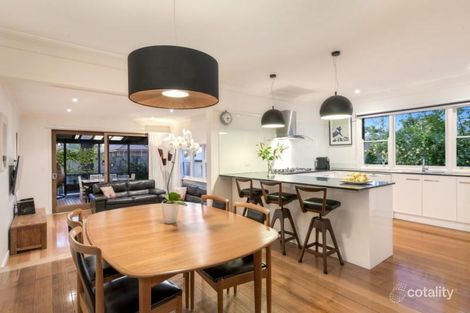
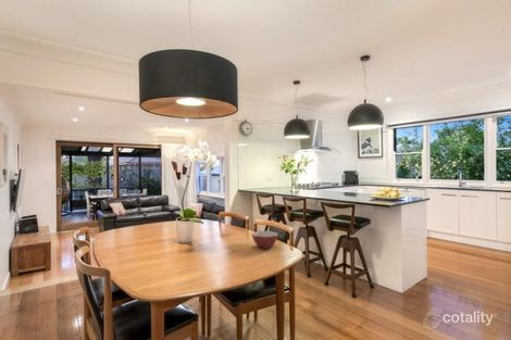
+ bowl [250,230,279,250]
